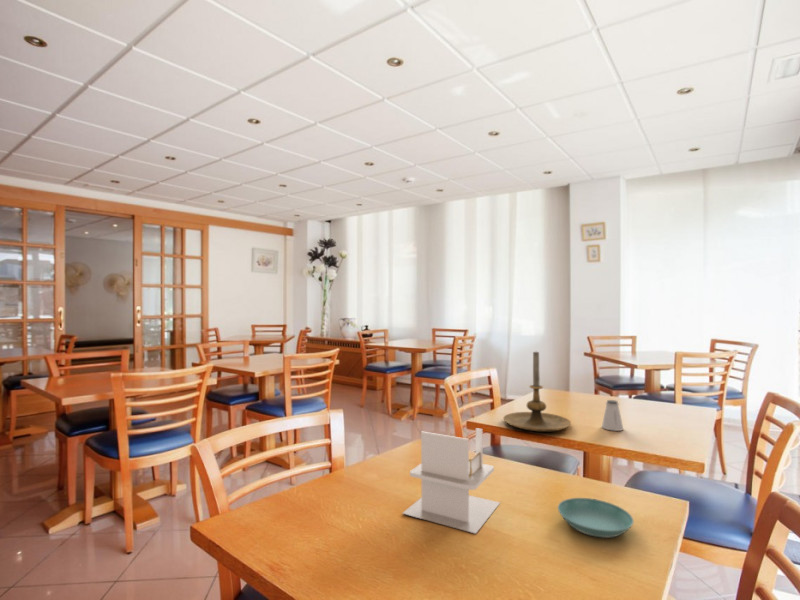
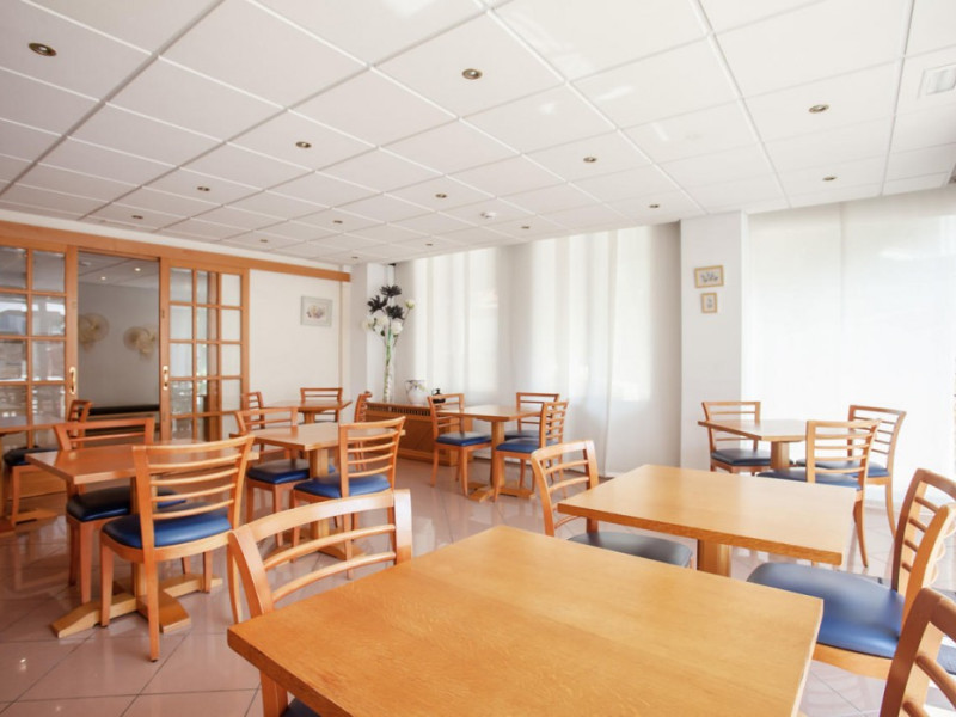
- candle holder [502,351,572,432]
- napkin holder [402,427,501,535]
- saltshaker [601,399,624,432]
- saucer [557,497,635,539]
